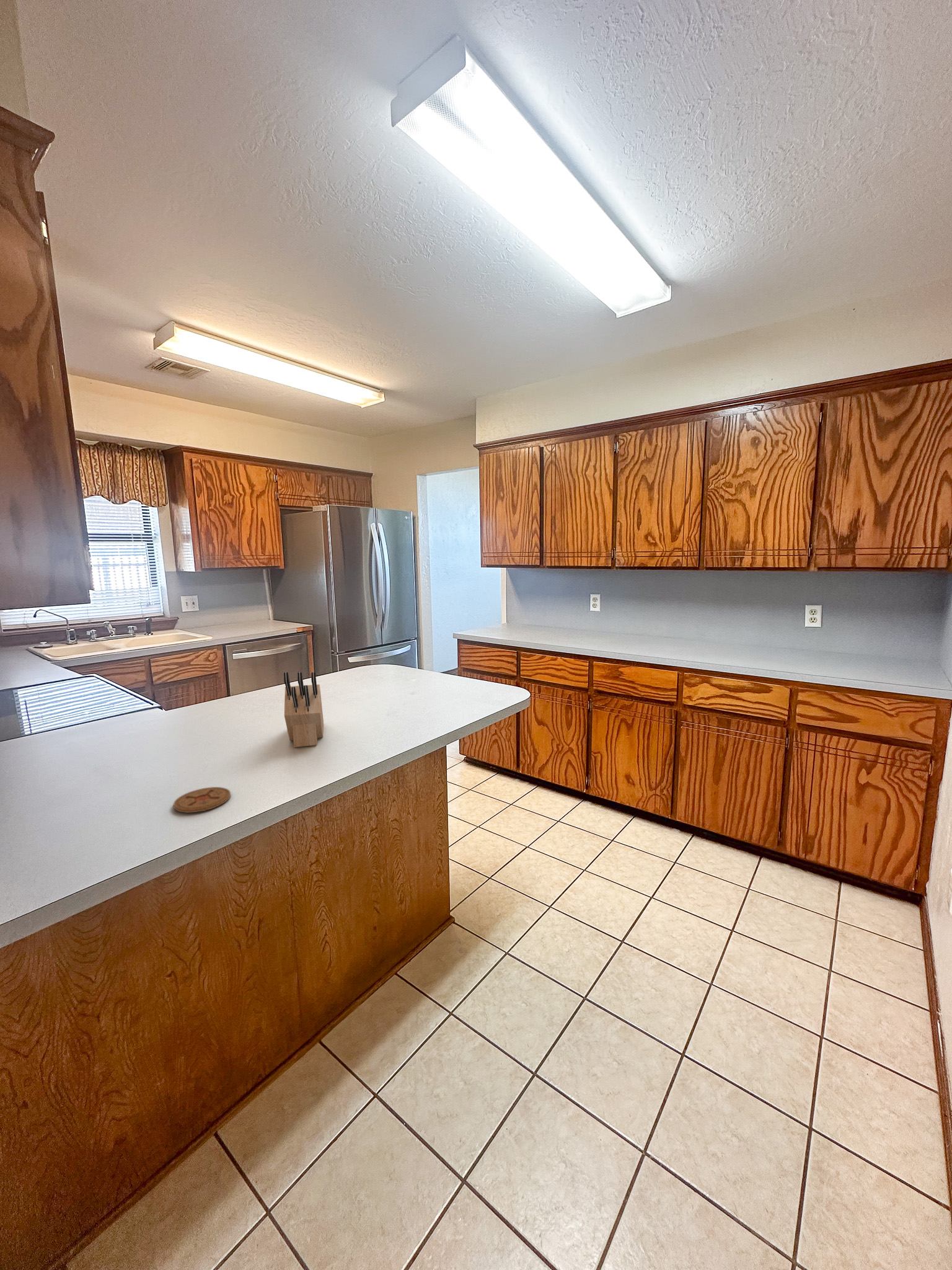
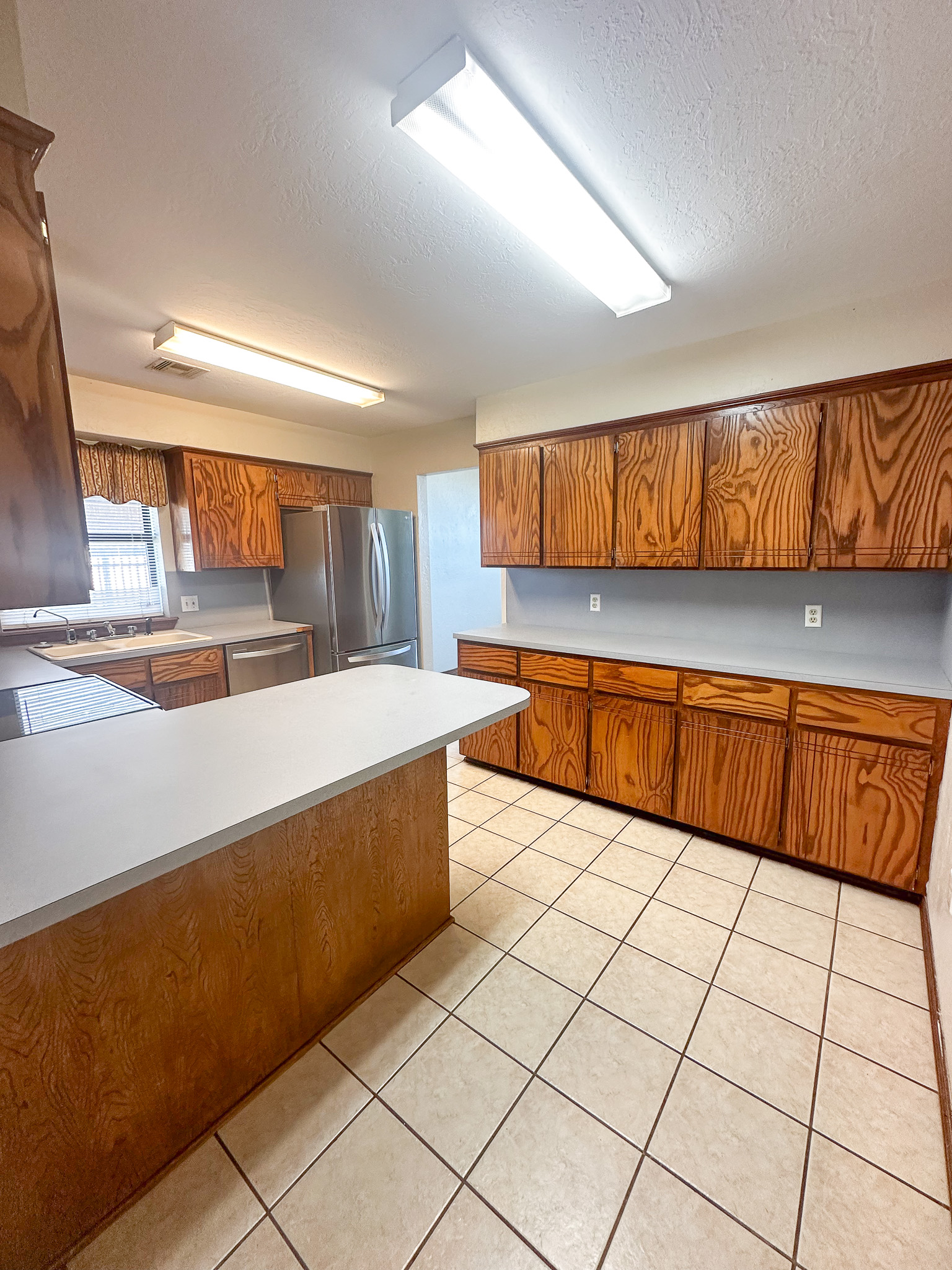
- knife block [283,672,324,748]
- coaster [173,786,231,814]
